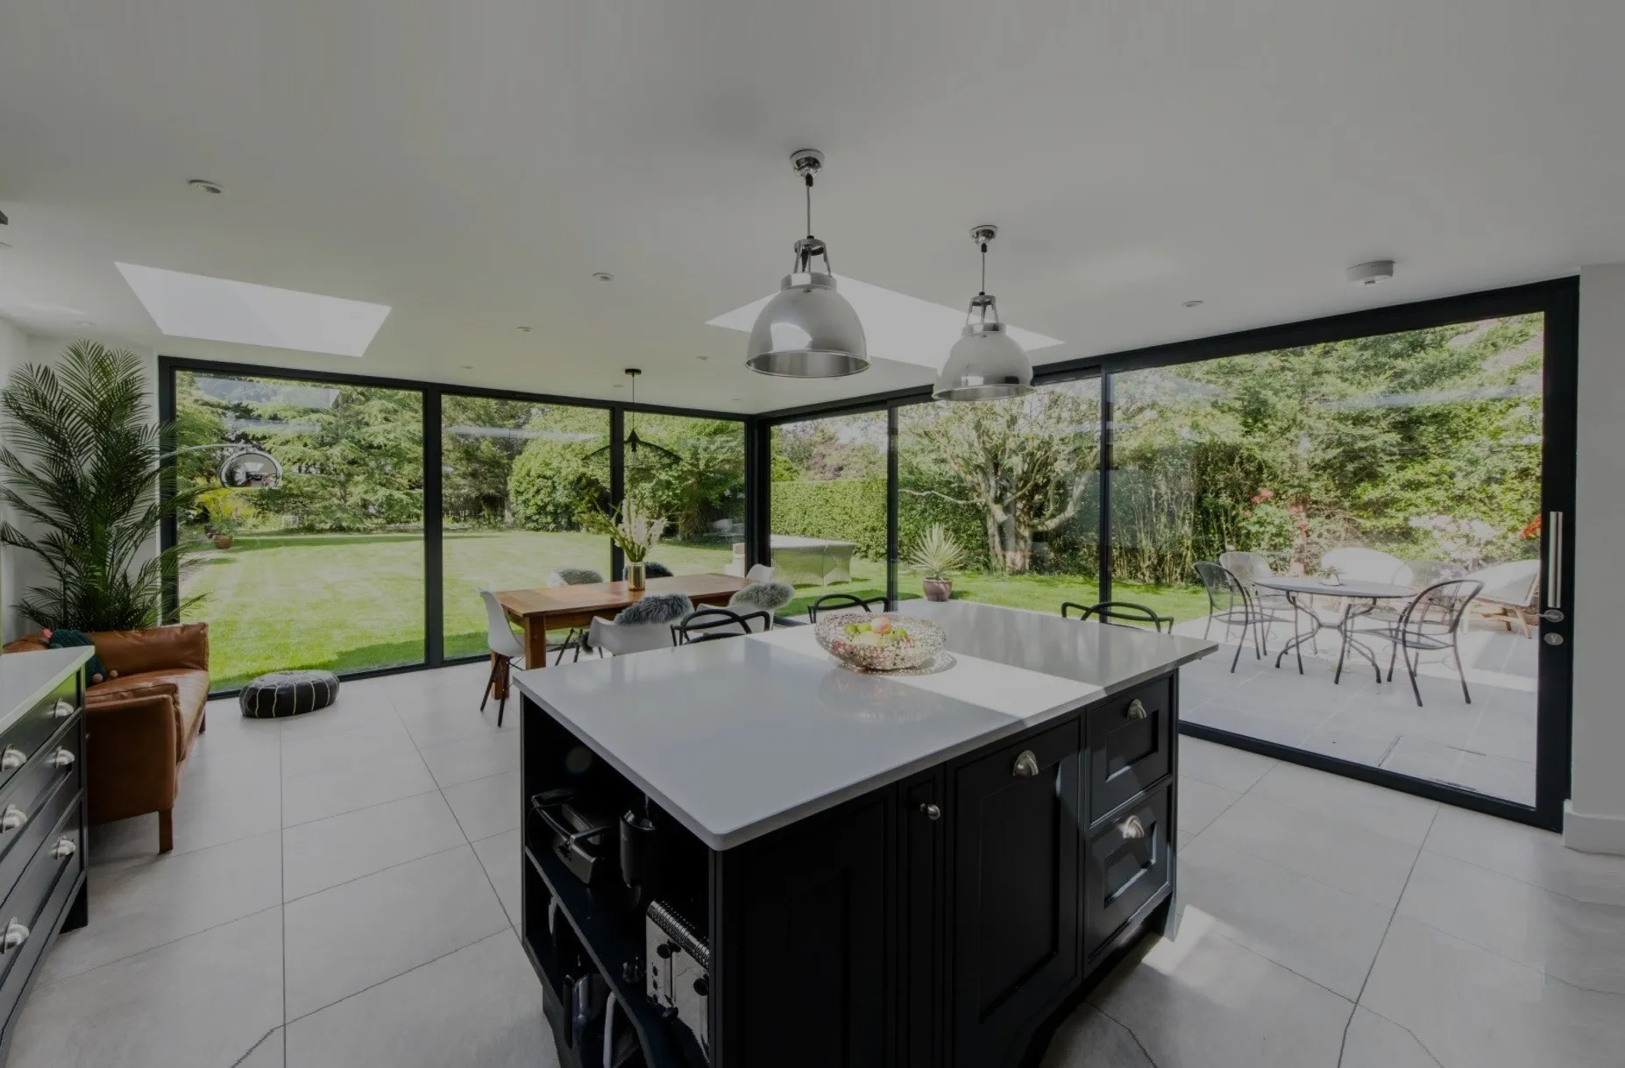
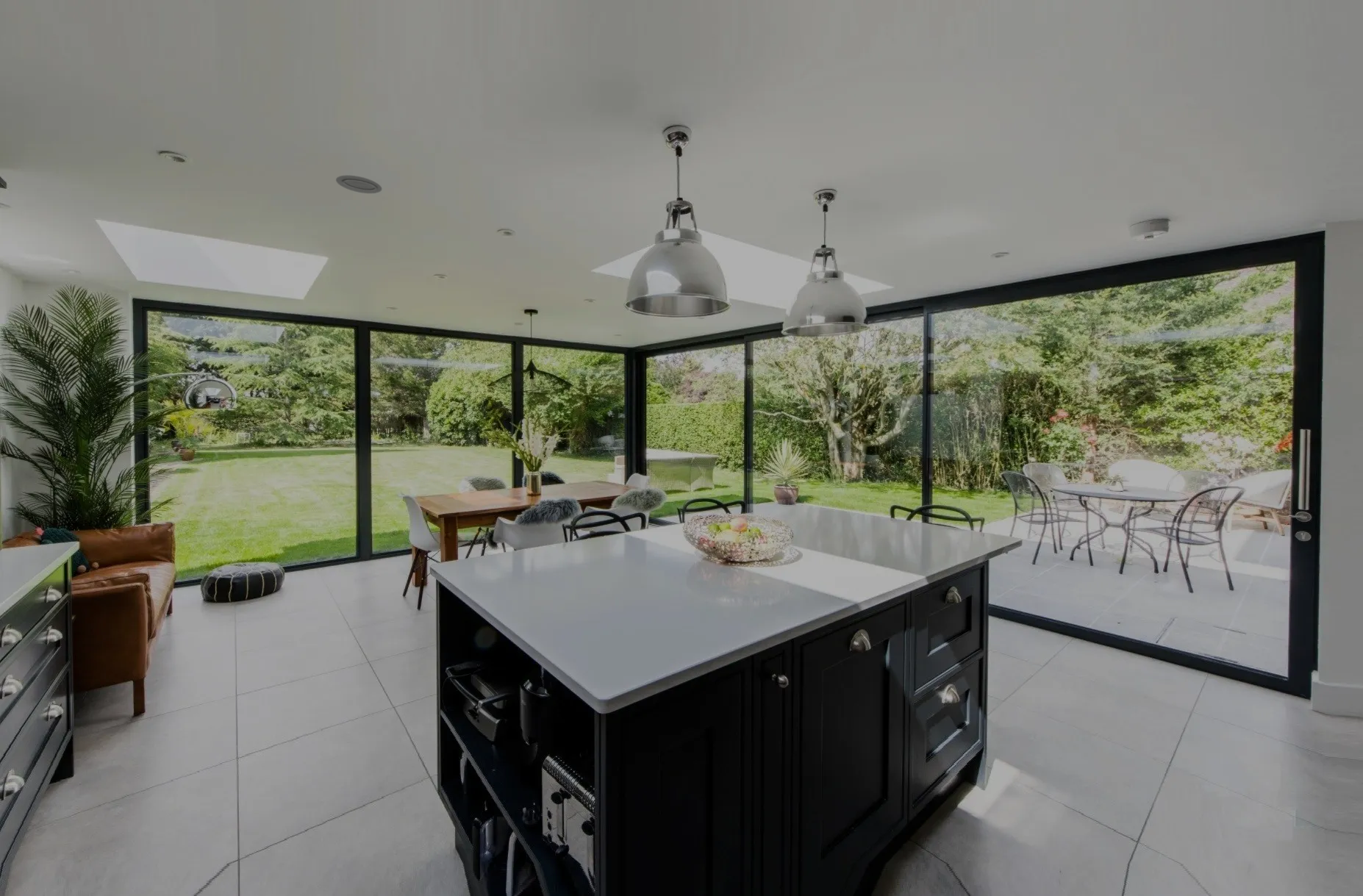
+ recessed light [335,175,382,194]
